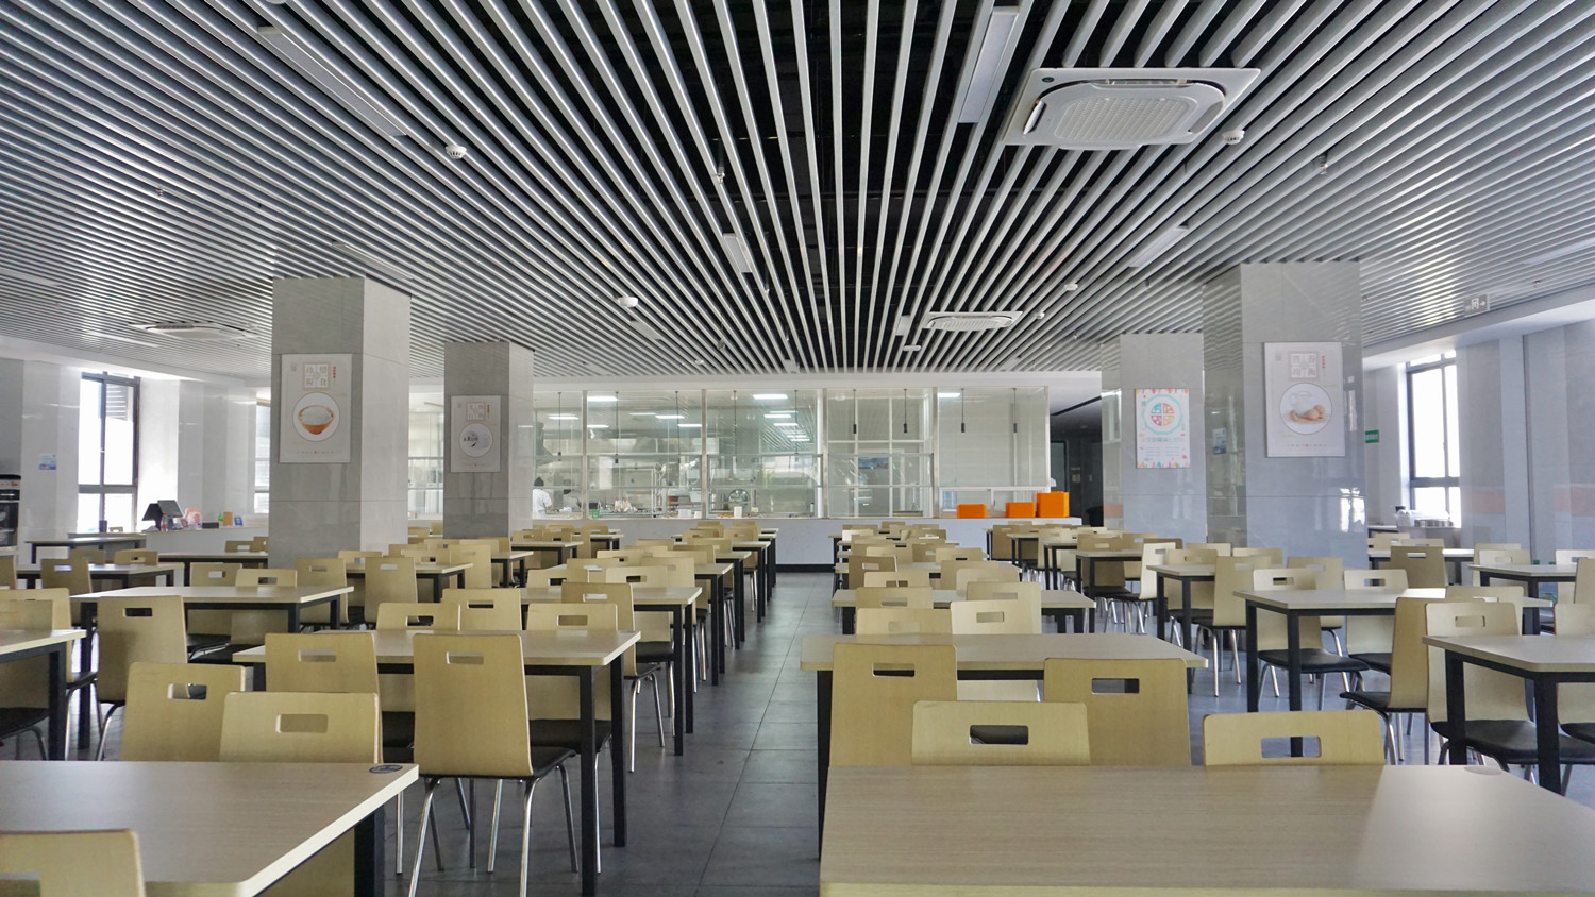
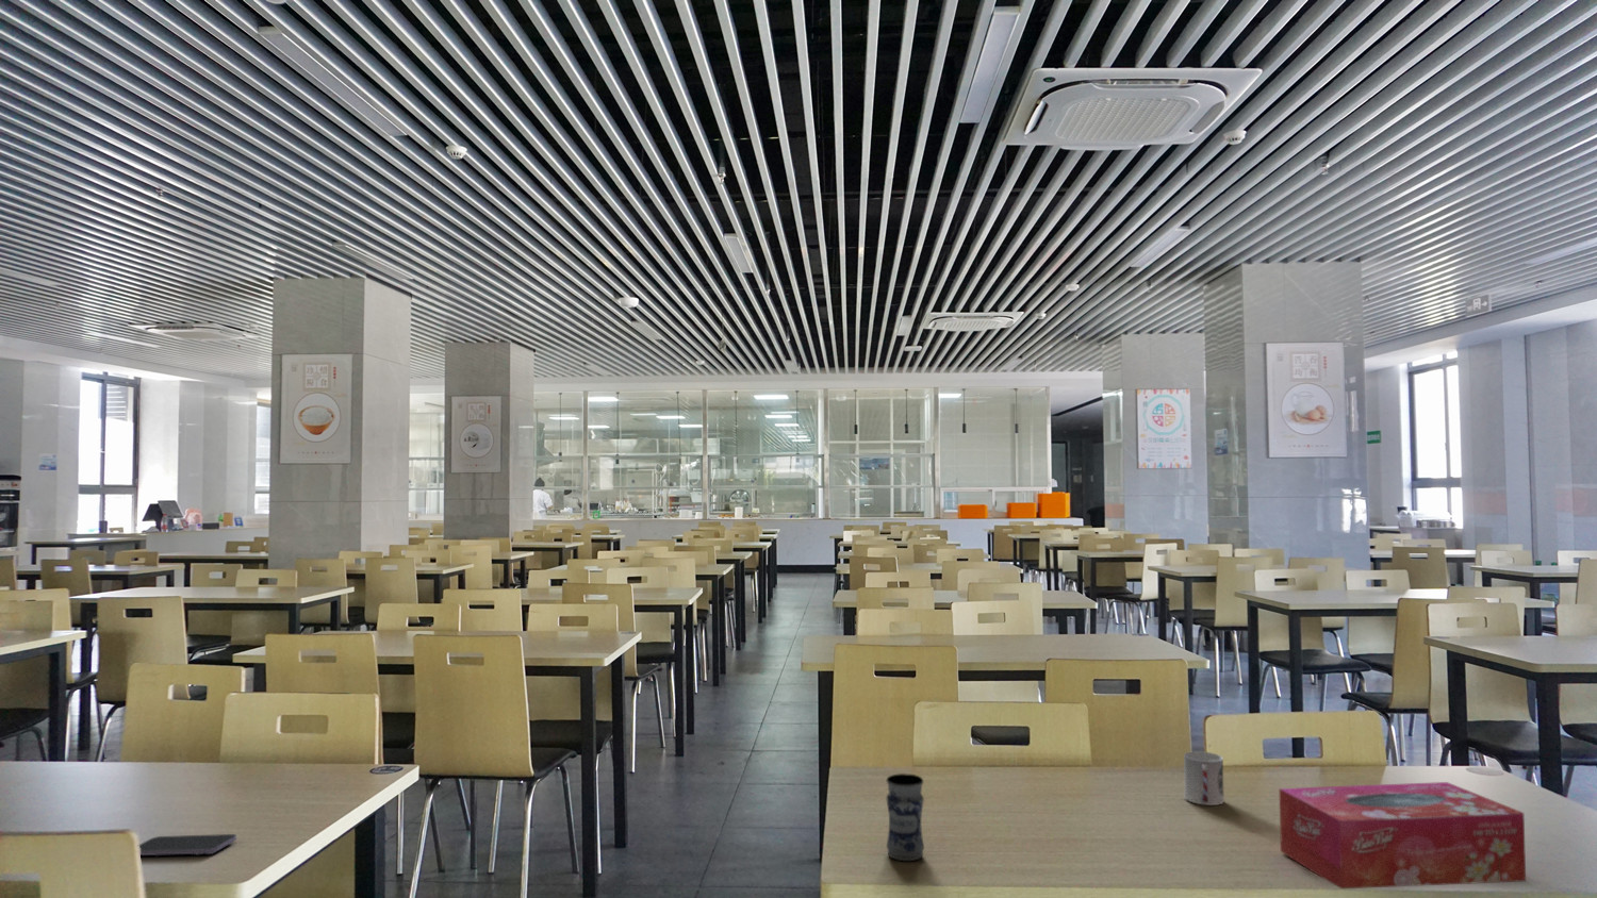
+ cup [1182,750,1225,807]
+ tissue box [1279,781,1527,889]
+ smartphone [138,833,237,856]
+ jar [886,772,926,862]
